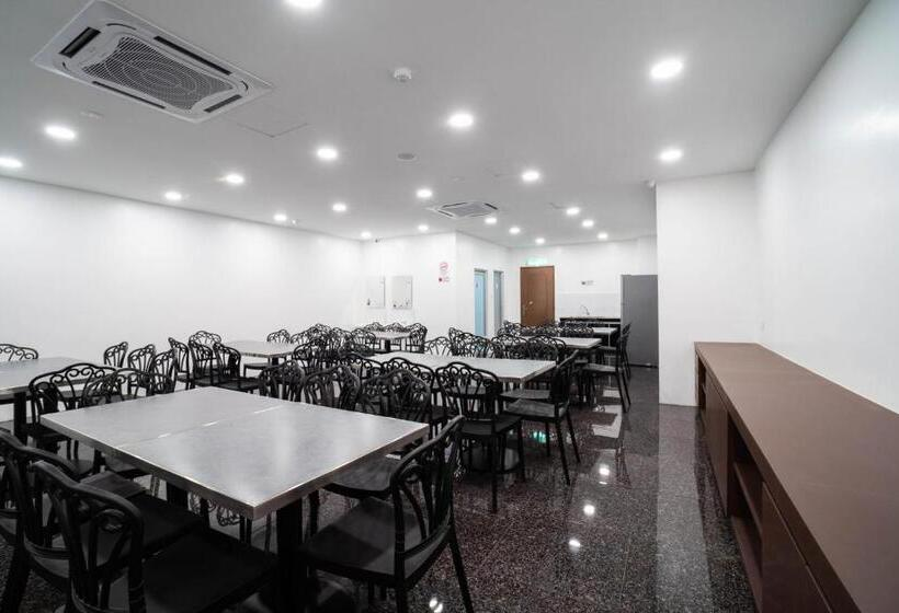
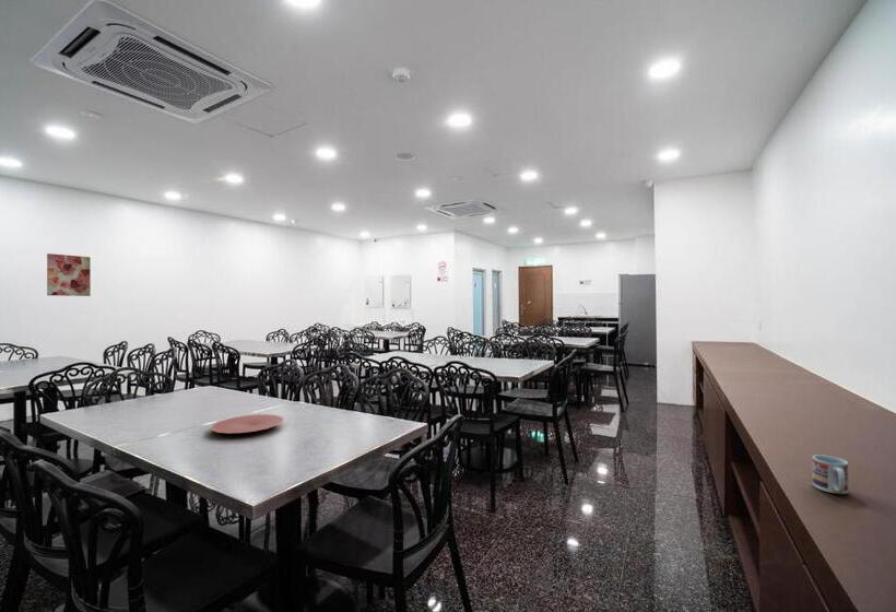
+ plate [210,413,285,434]
+ cup [812,454,850,495]
+ wall art [46,252,92,297]
